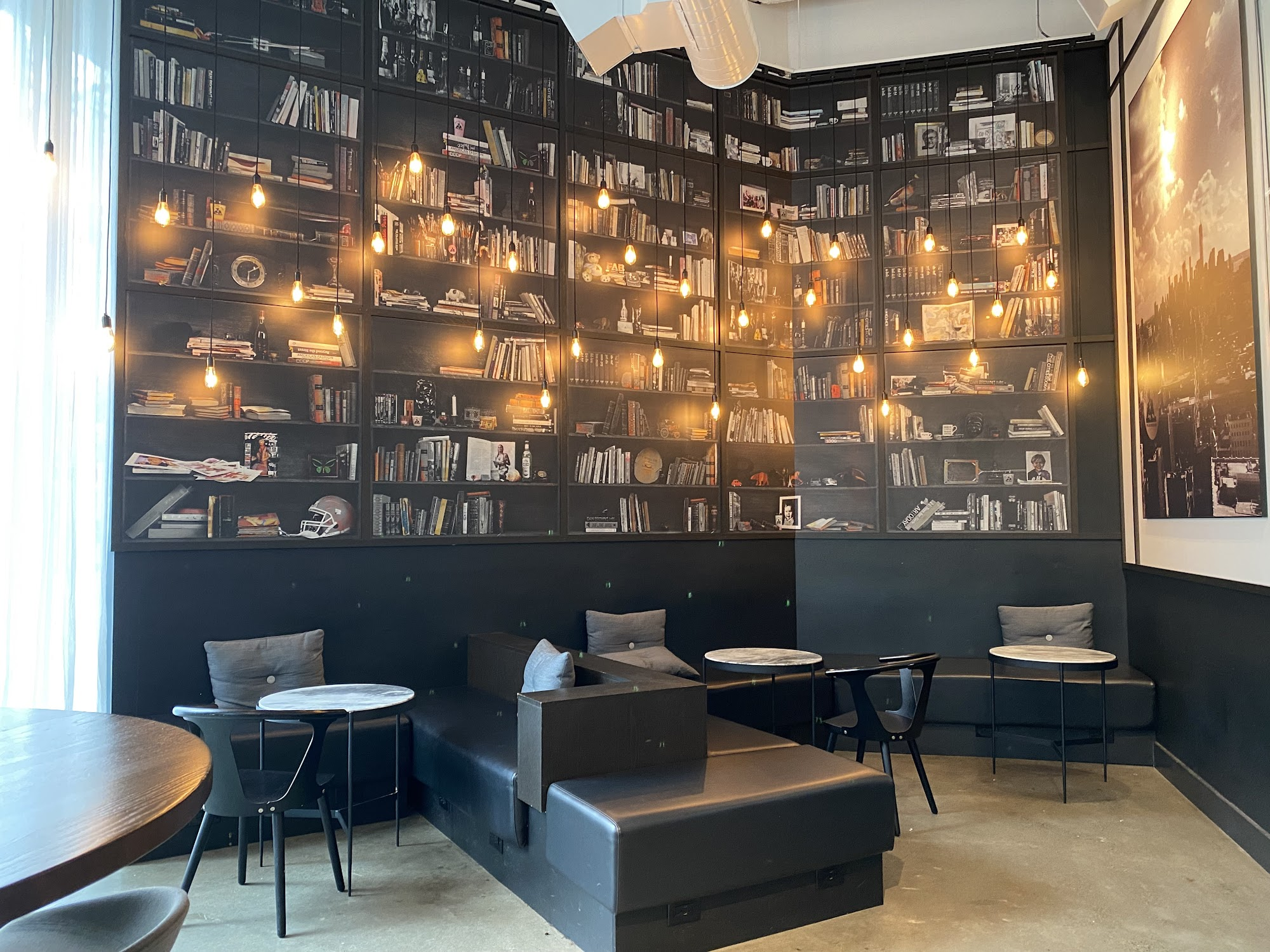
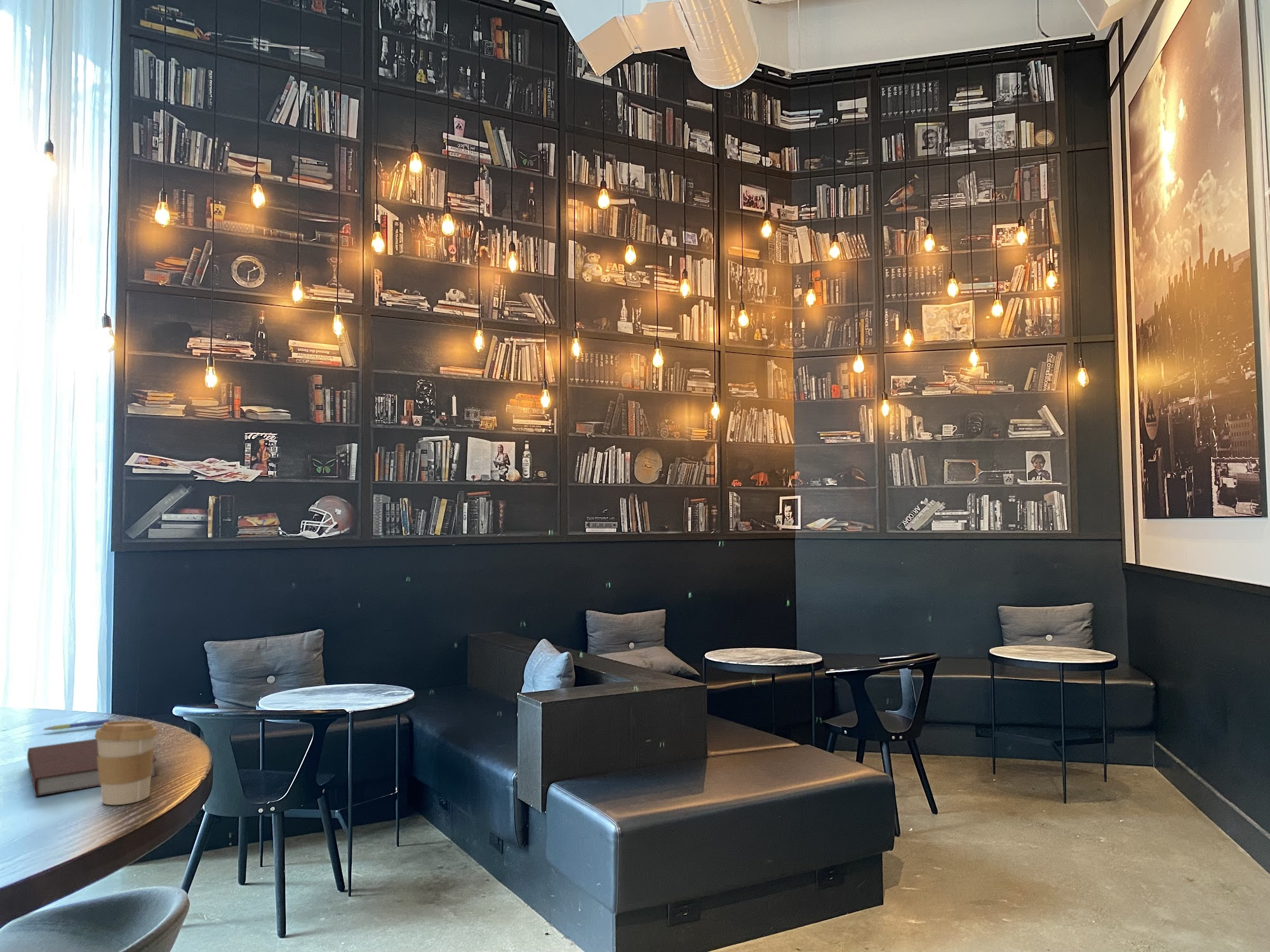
+ notebook [27,738,158,797]
+ pen [43,718,115,731]
+ coffee cup [94,720,158,805]
